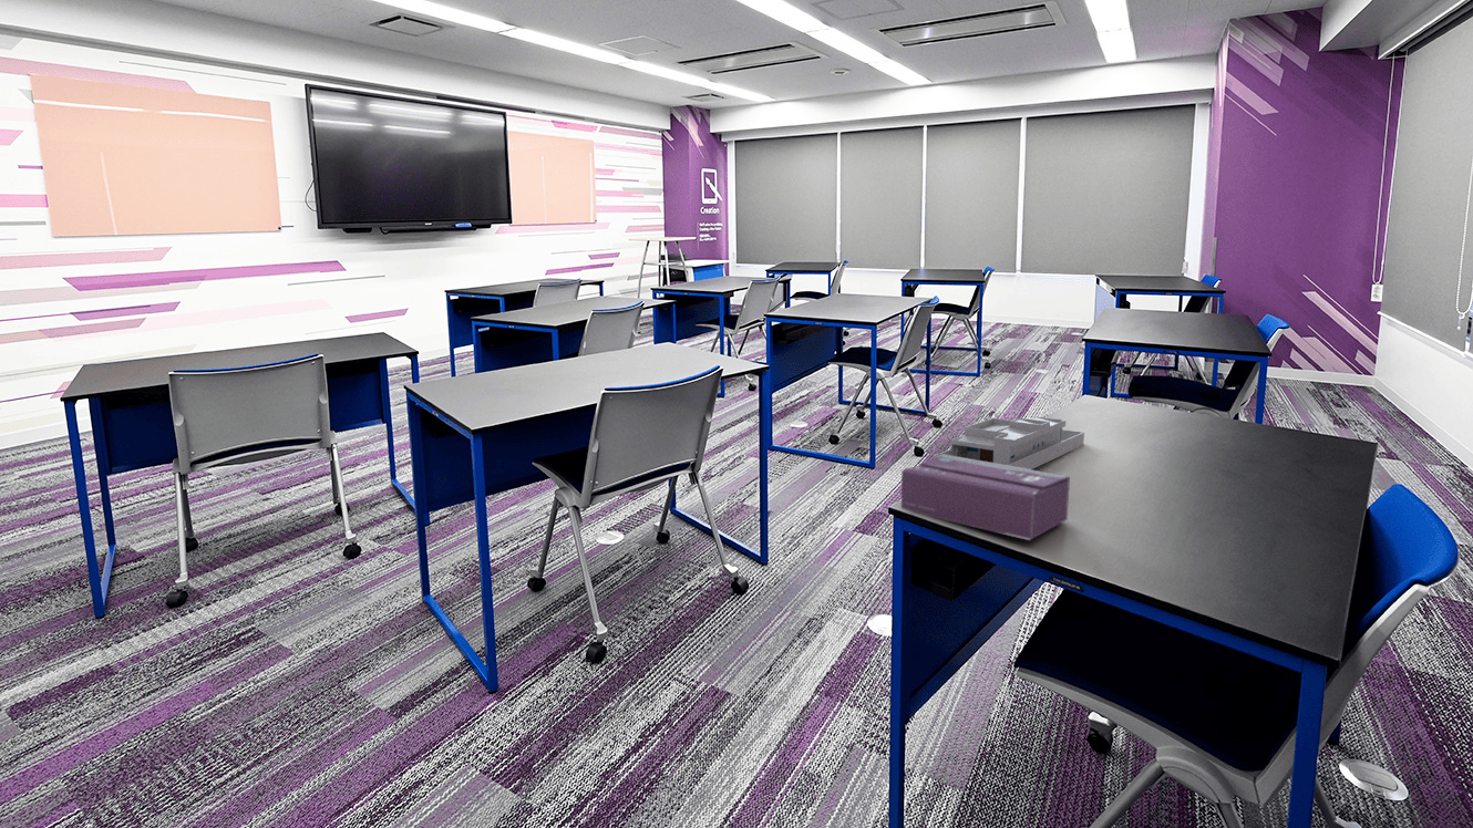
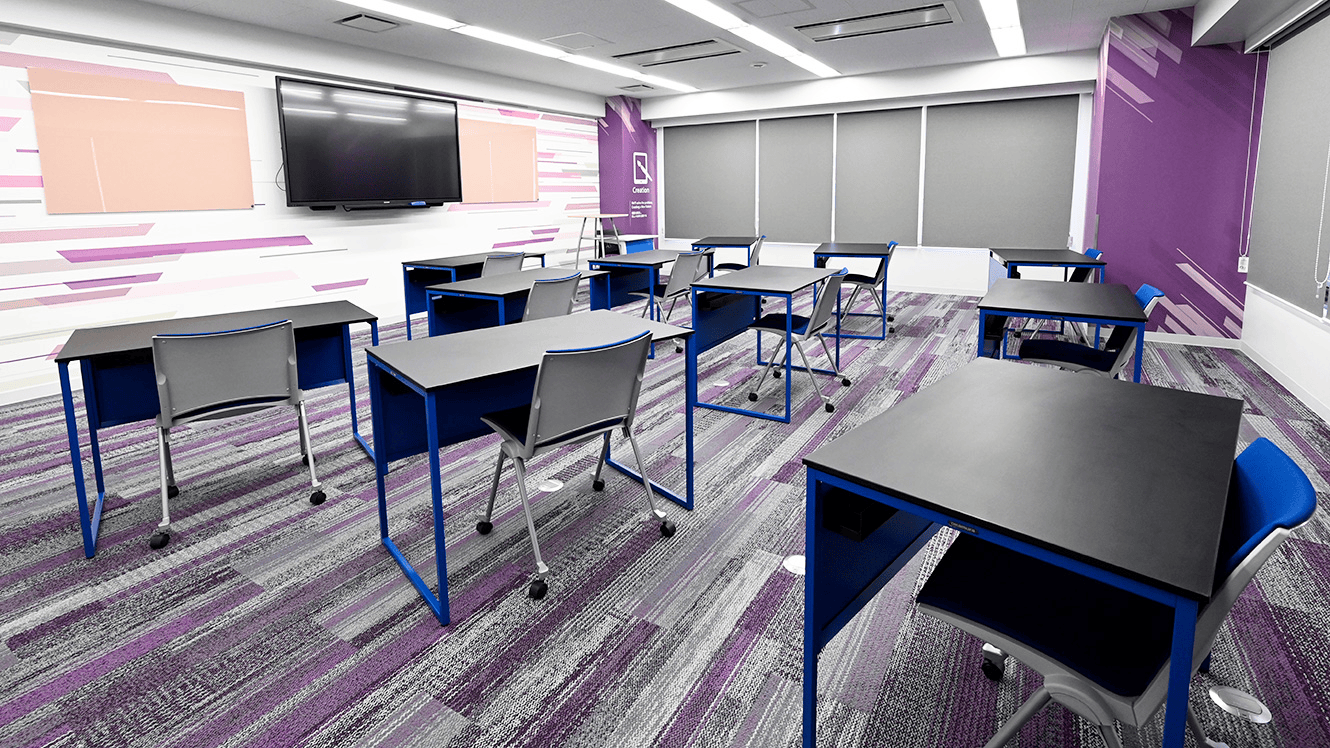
- tissue box [900,455,1071,541]
- desk organizer [933,415,1085,470]
